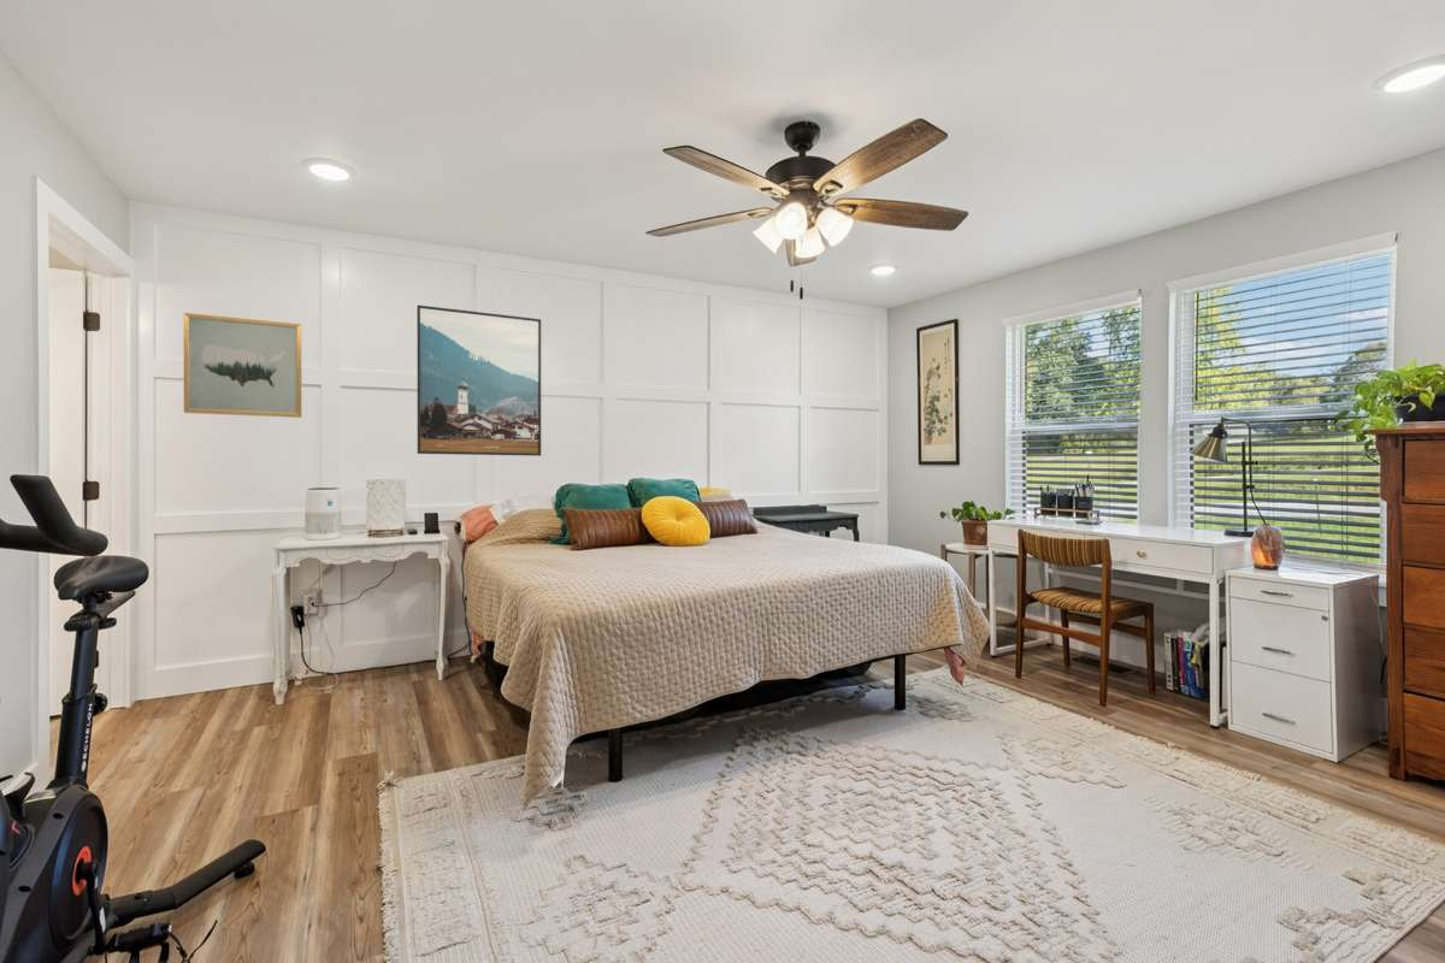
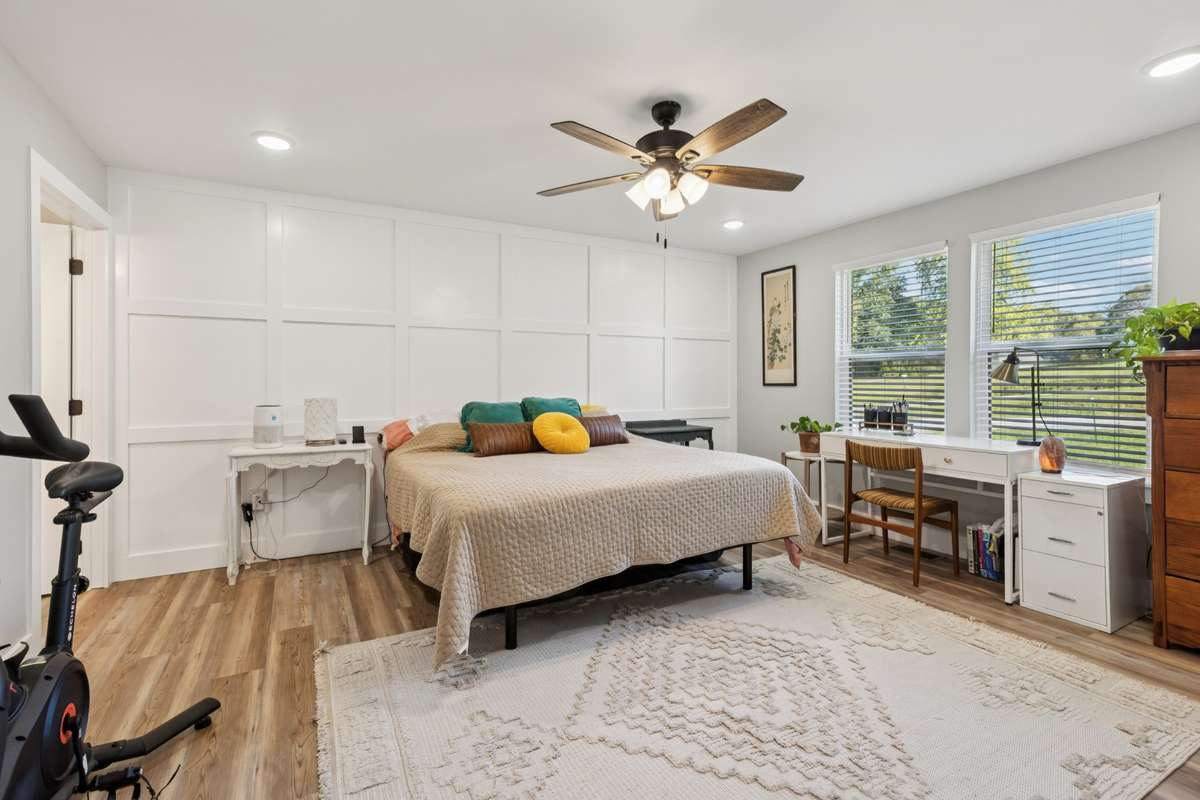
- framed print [415,305,542,457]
- wall art [183,312,303,419]
